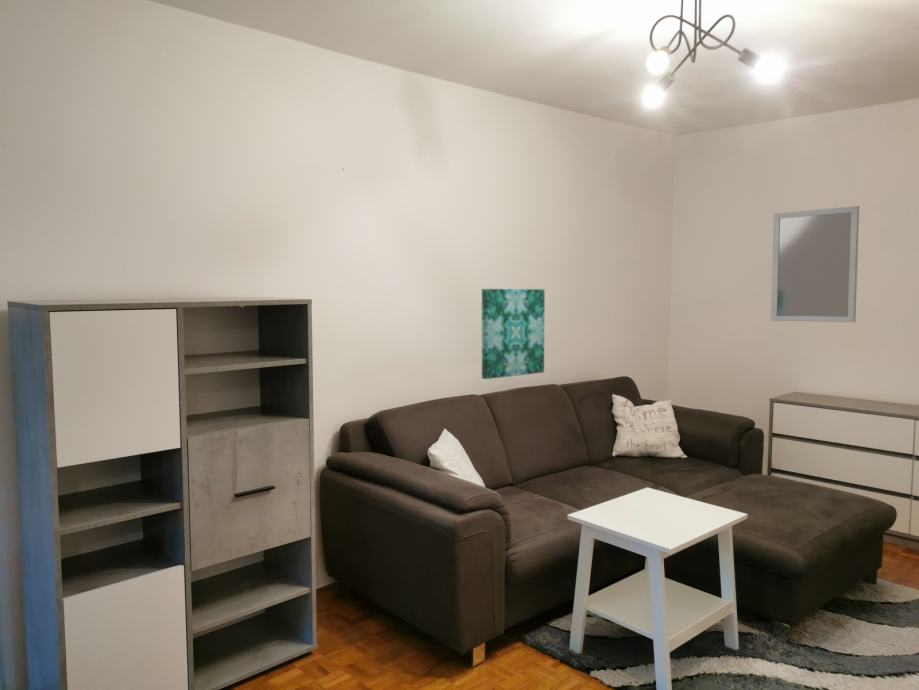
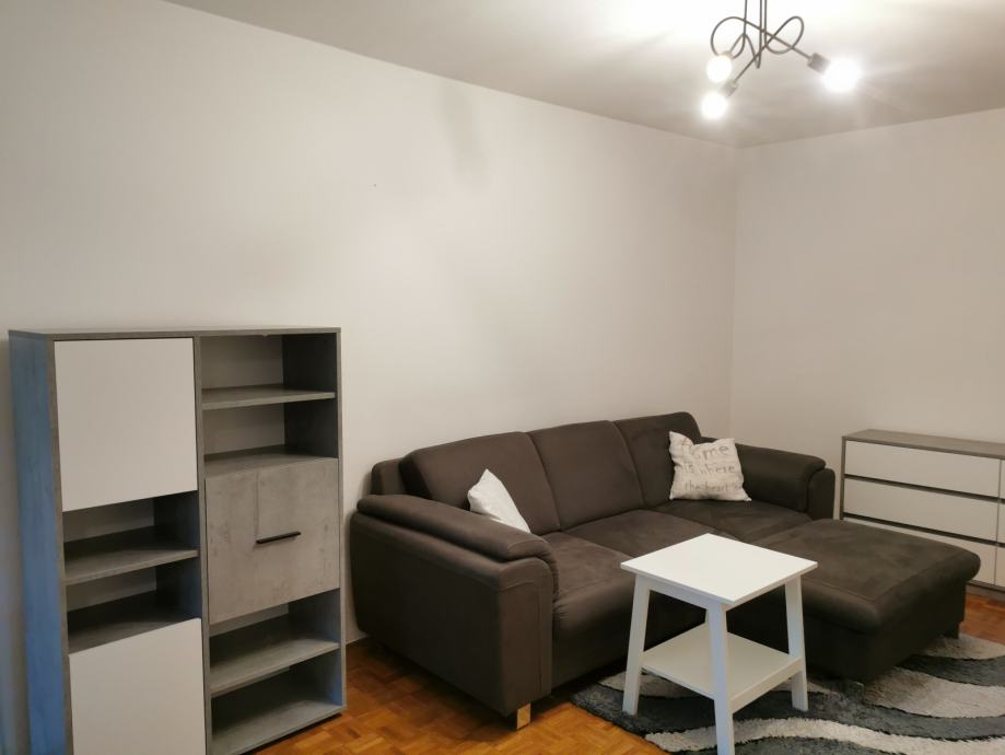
- wall art [481,288,546,380]
- home mirror [770,205,860,323]
